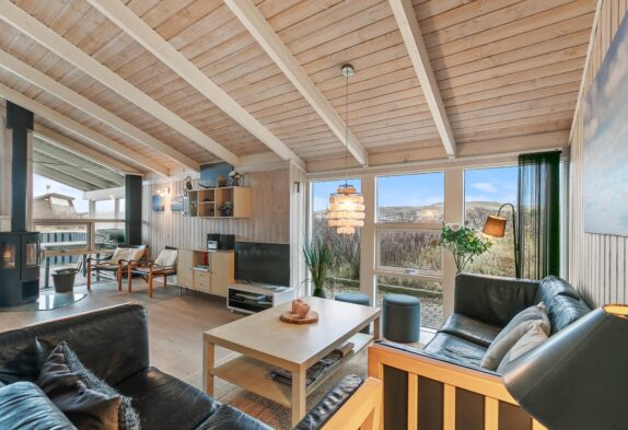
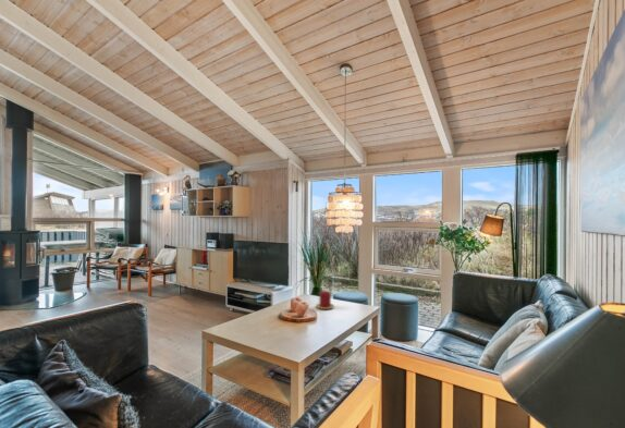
+ candle [315,290,335,310]
